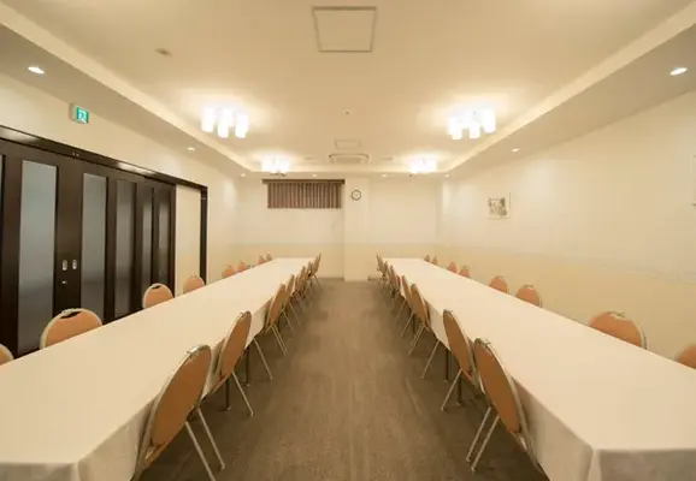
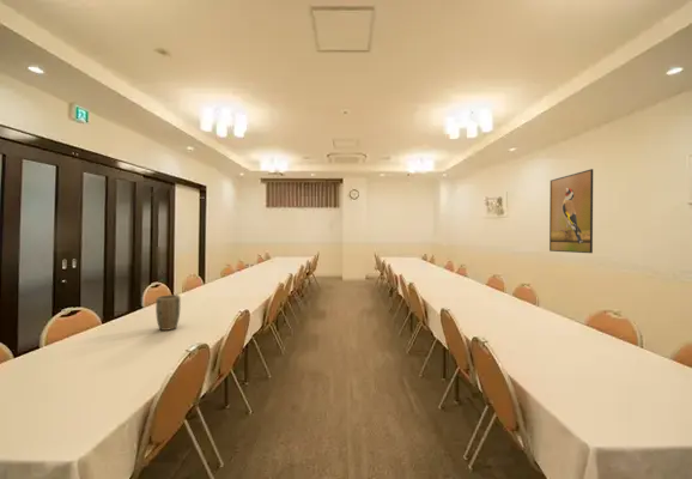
+ plant pot [154,293,182,332]
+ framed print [548,168,594,254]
